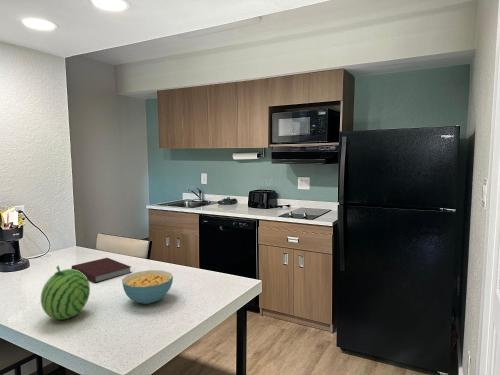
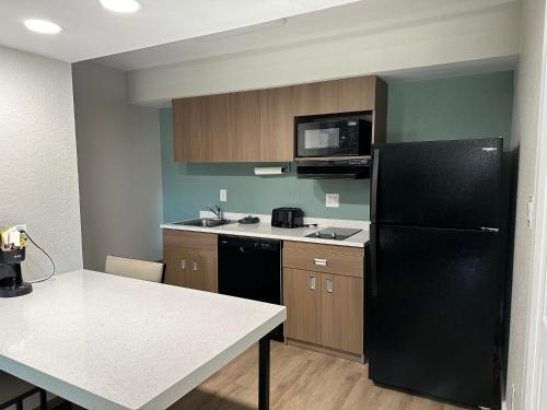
- fruit [40,265,91,321]
- notebook [70,257,133,284]
- cereal bowl [121,269,174,305]
